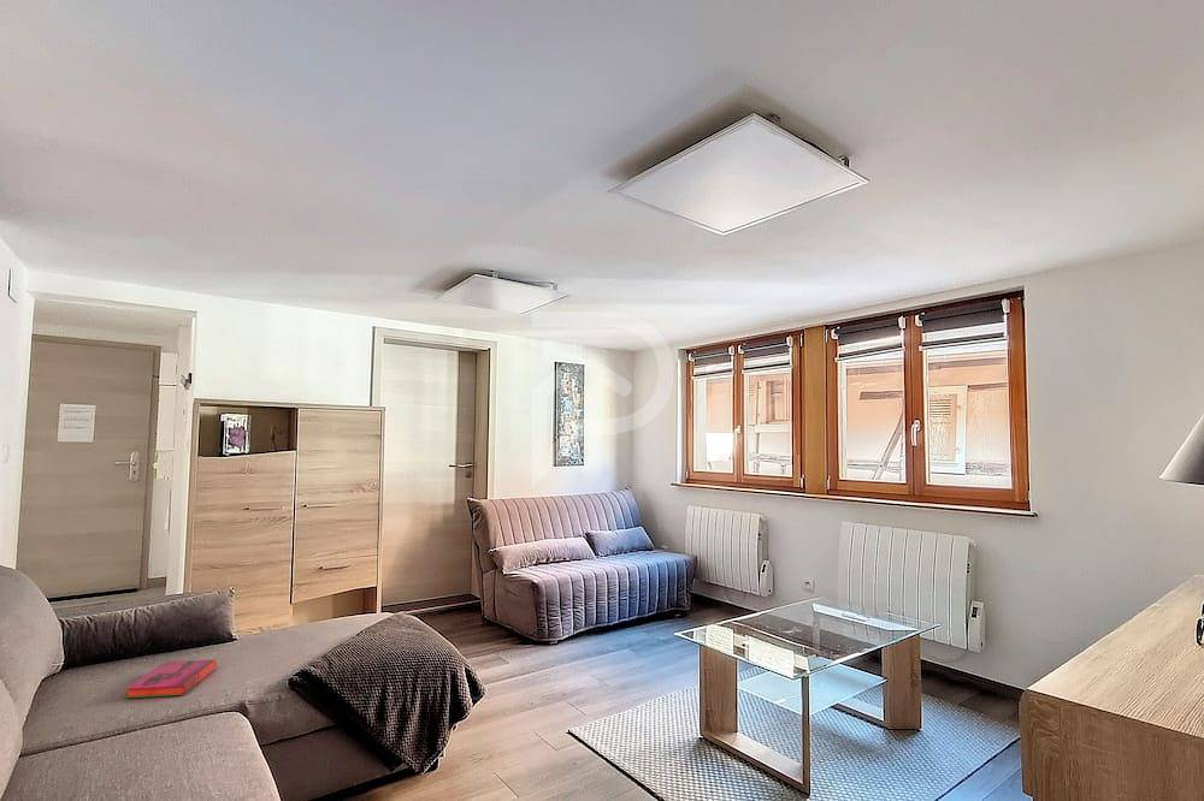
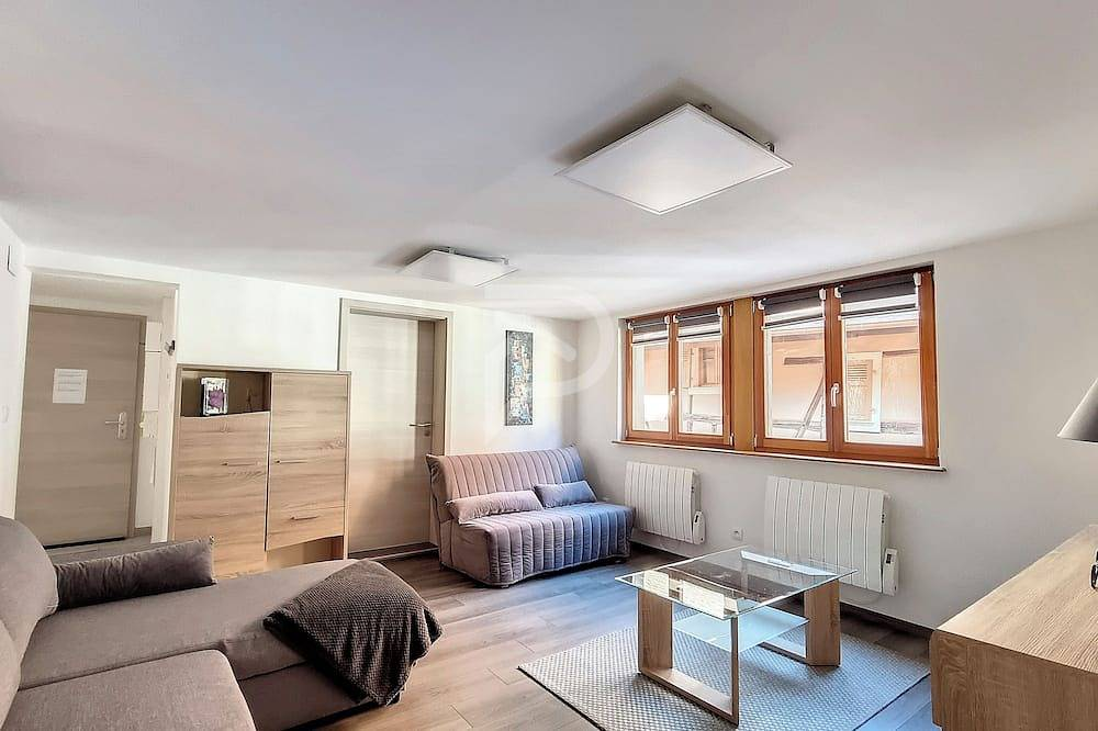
- hardback book [125,658,218,699]
